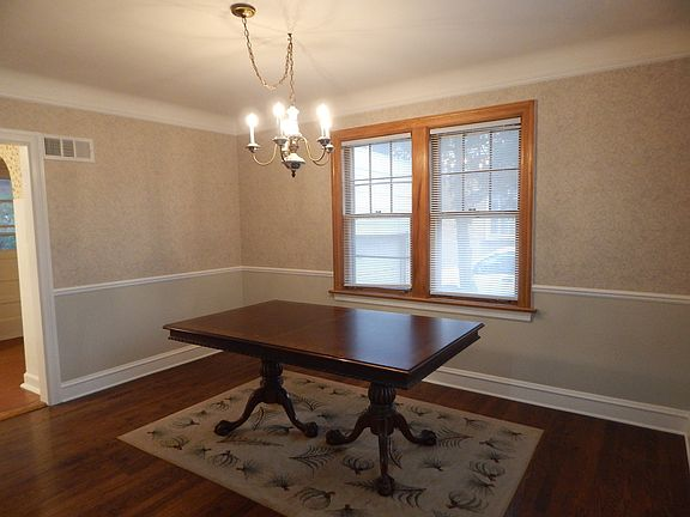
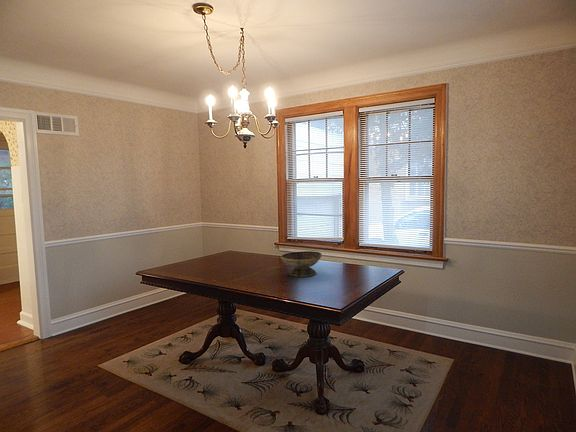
+ decorative bowl [280,250,323,278]
